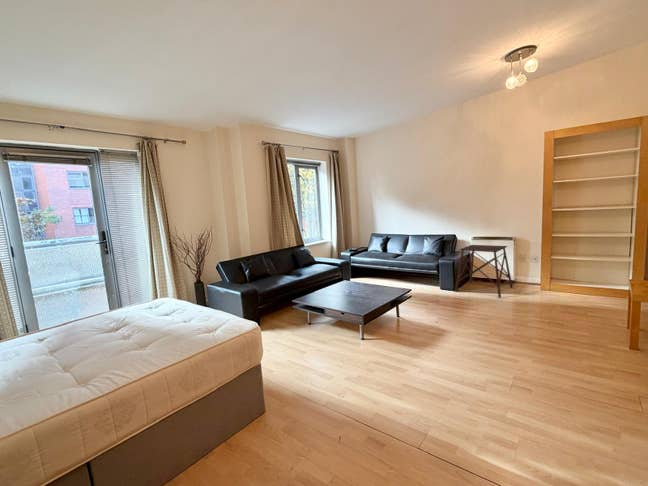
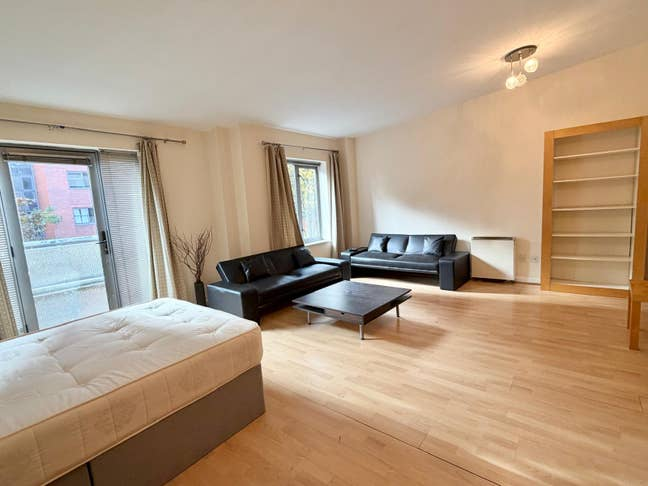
- side table [454,244,514,299]
